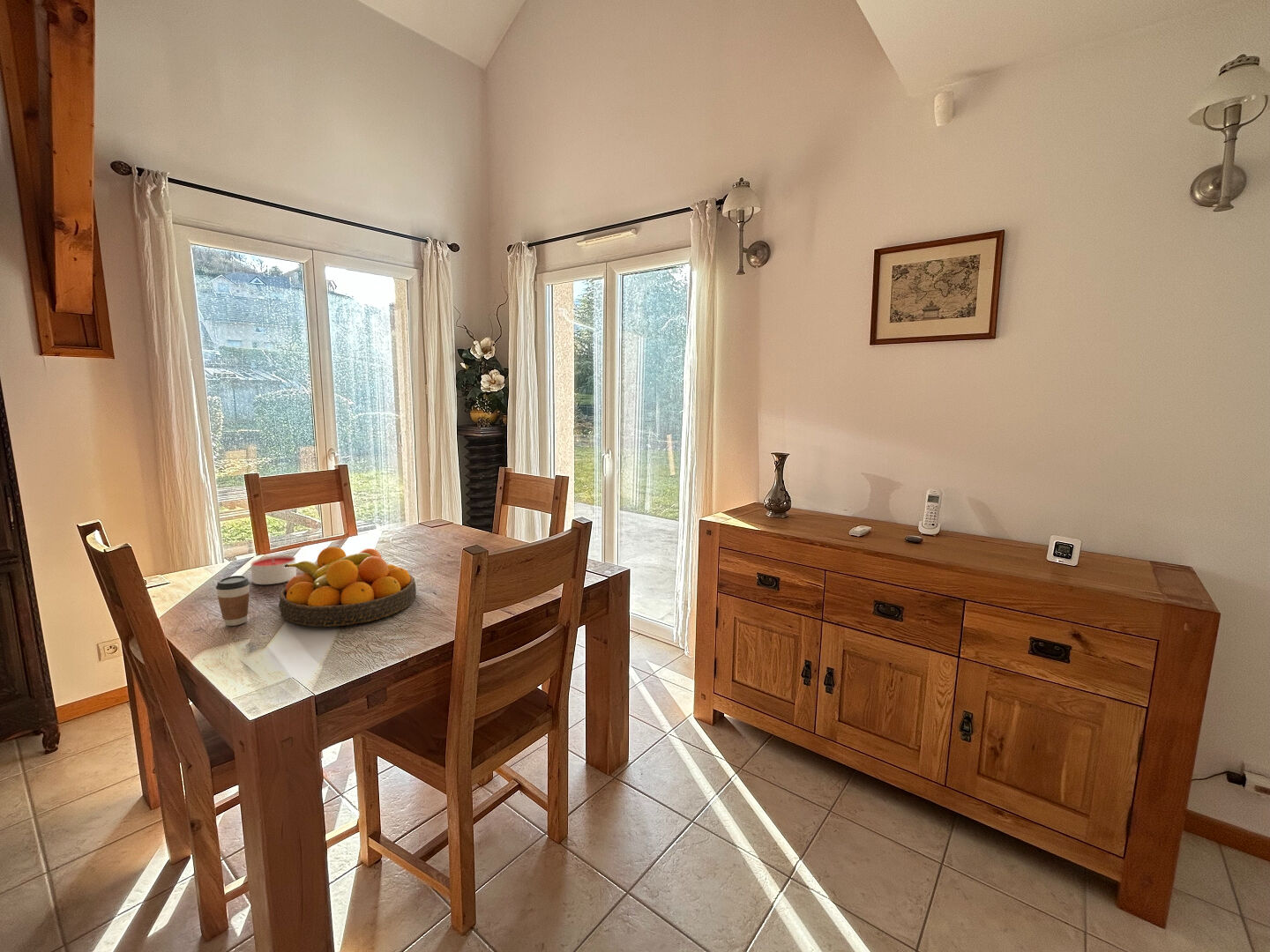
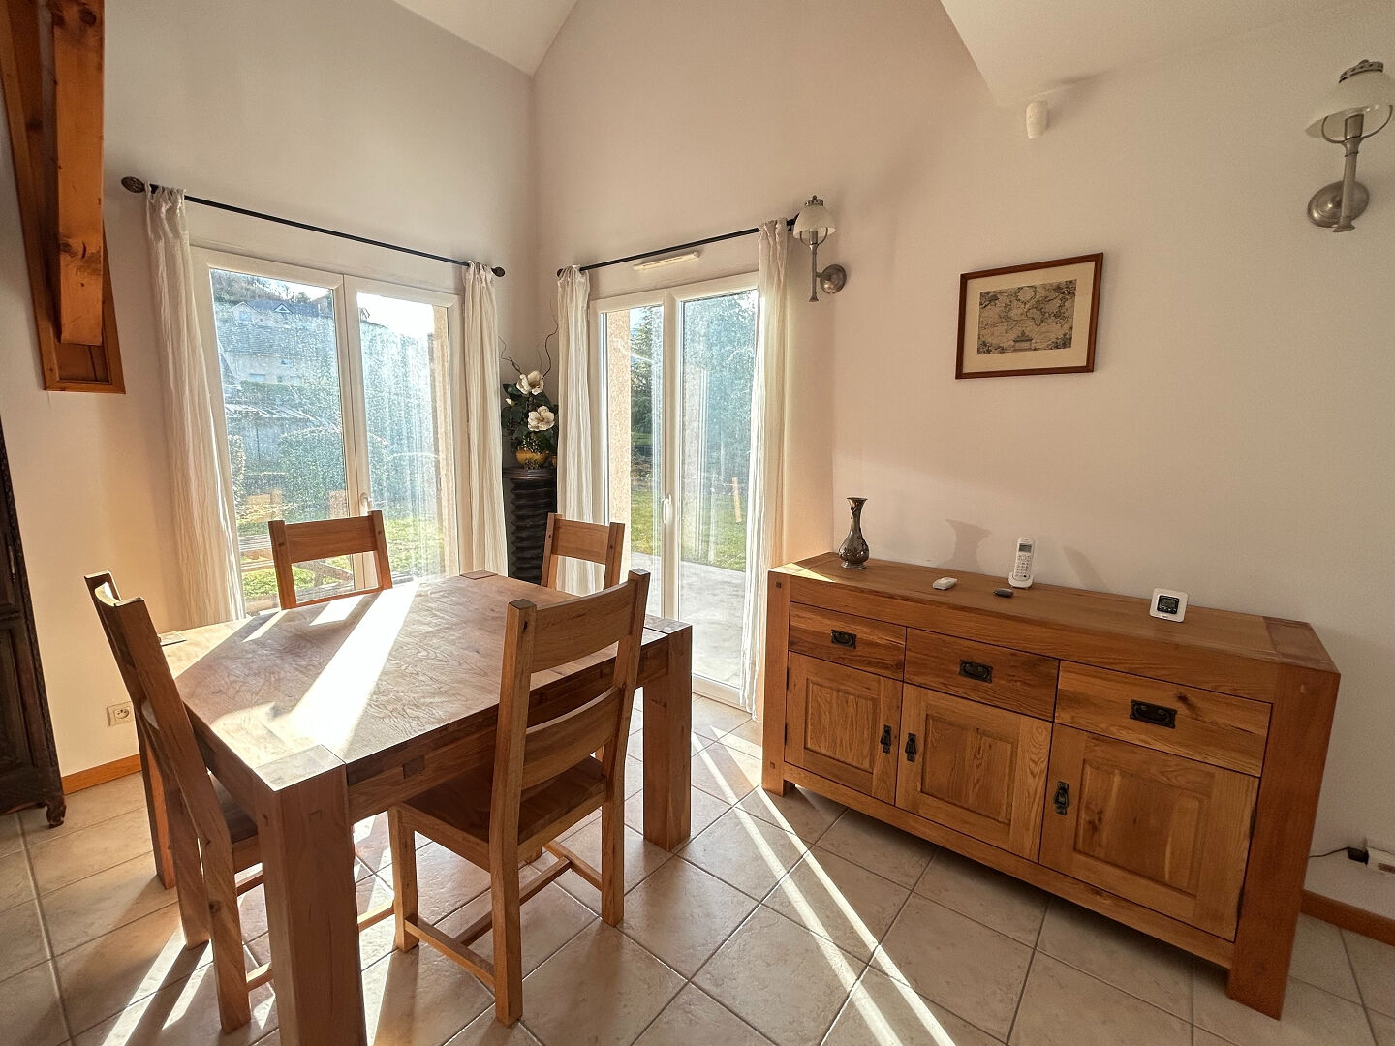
- candle [250,554,297,585]
- fruit bowl [278,546,417,628]
- coffee cup [215,575,250,627]
